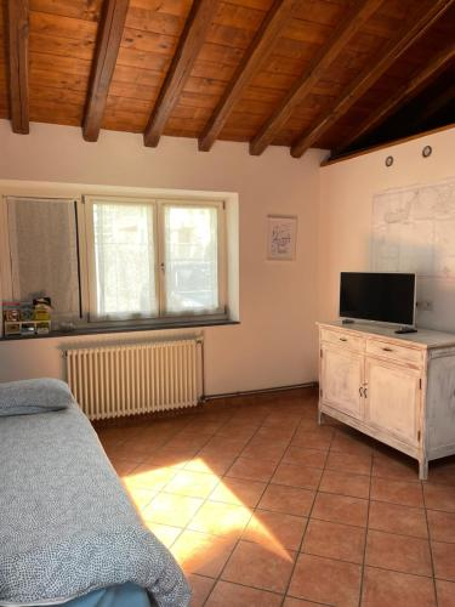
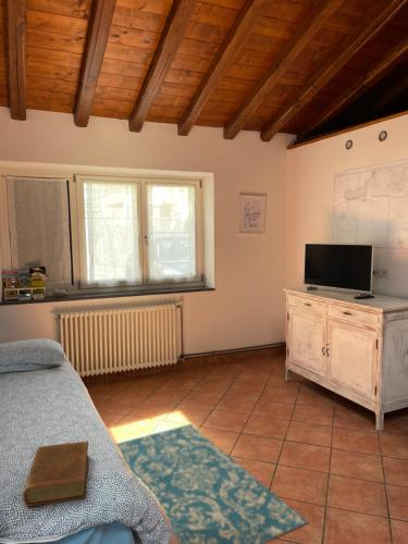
+ book [22,440,90,508]
+ rug [114,423,310,544]
